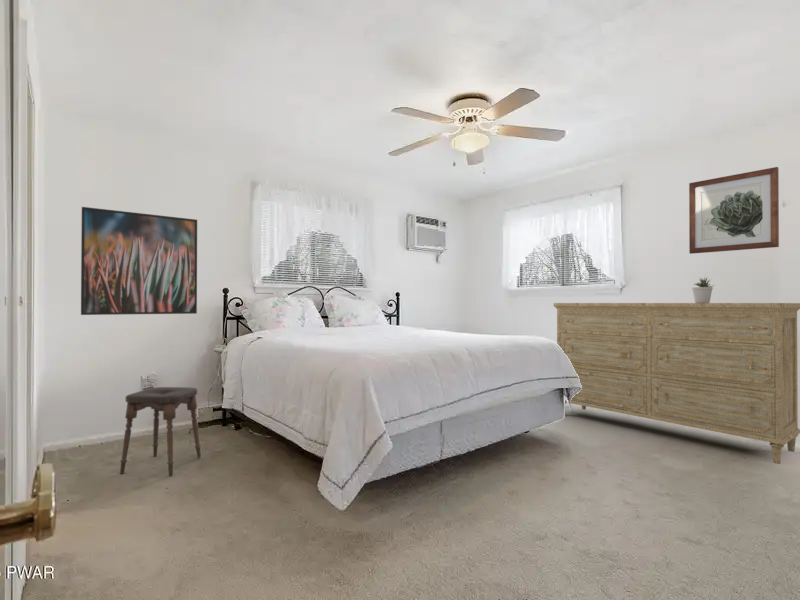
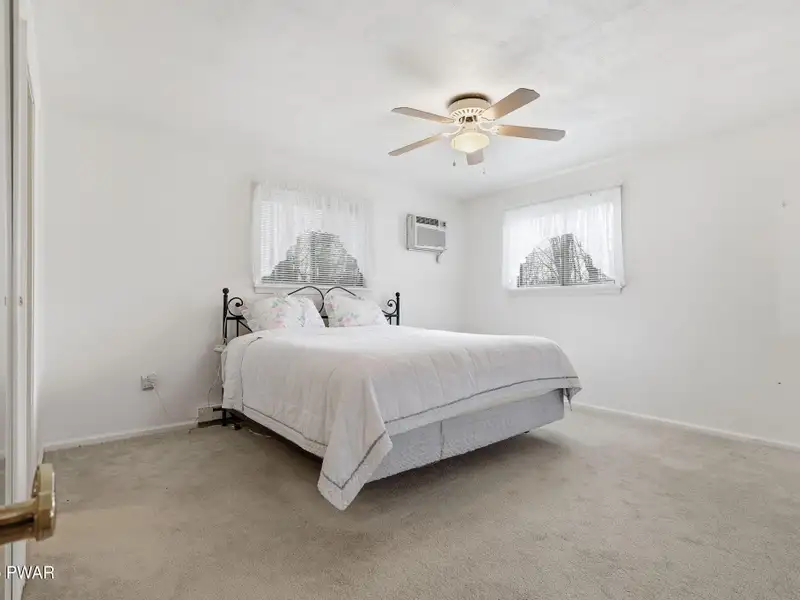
- wall art [688,166,780,255]
- potted plant [691,277,716,303]
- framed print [80,206,198,316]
- stool [119,386,202,477]
- dresser [552,302,800,465]
